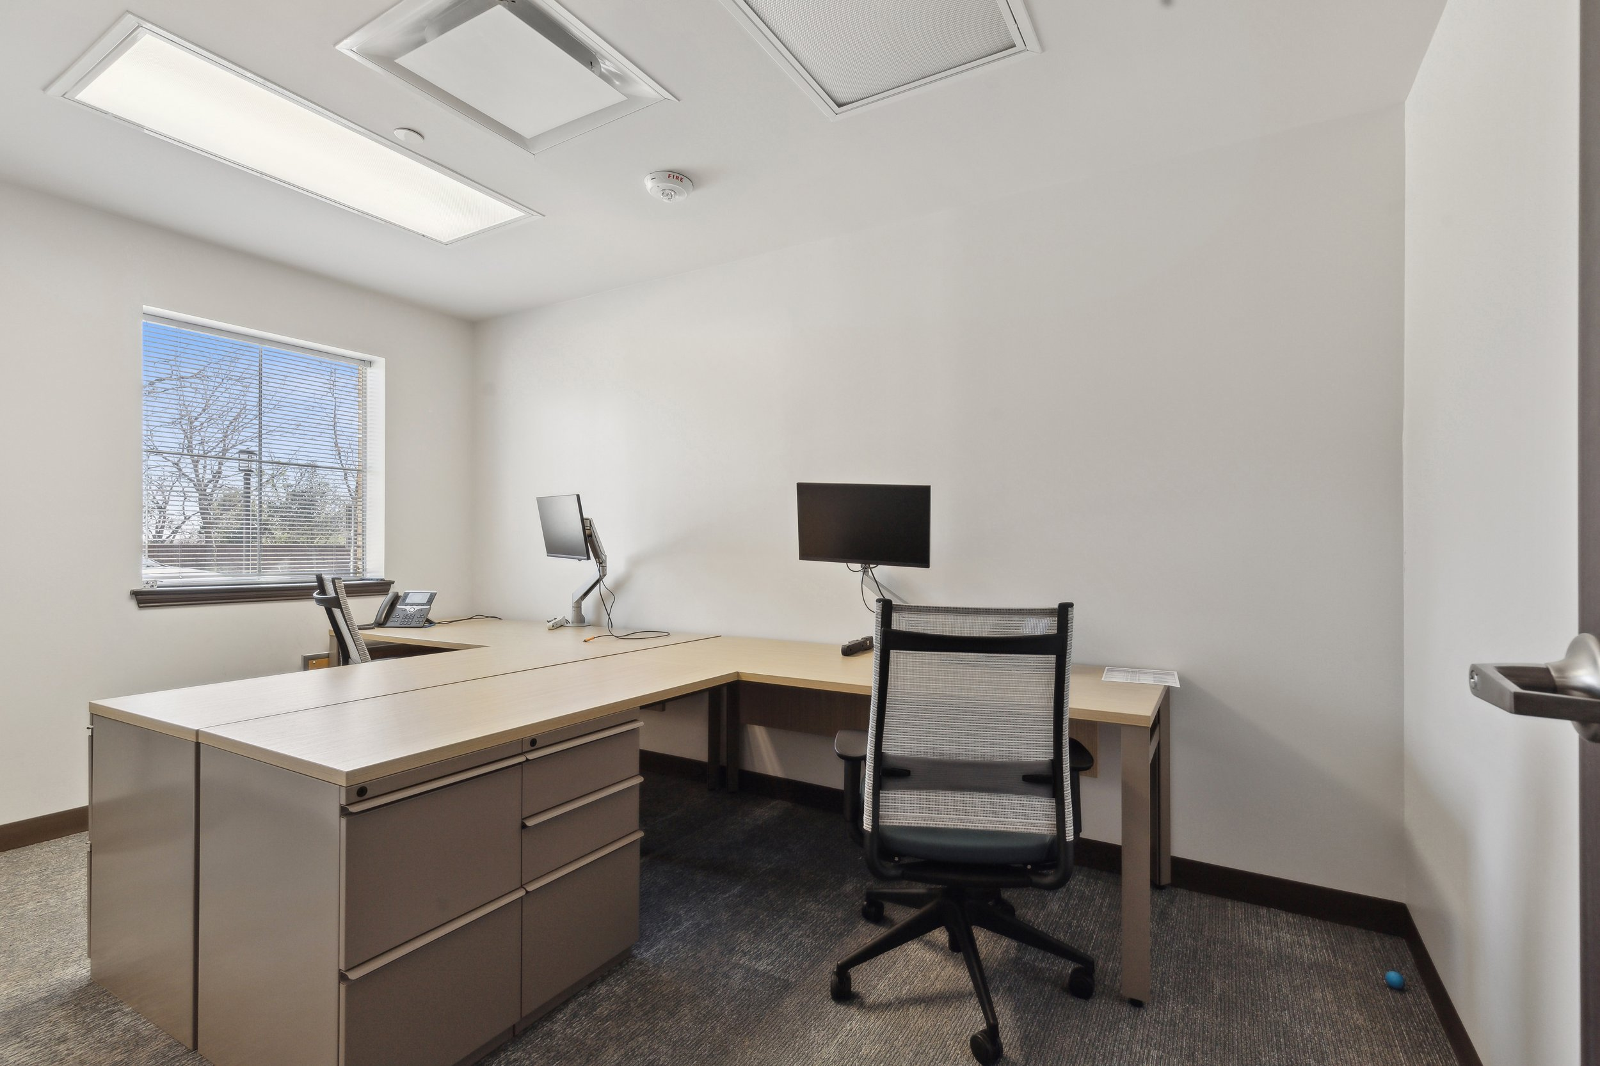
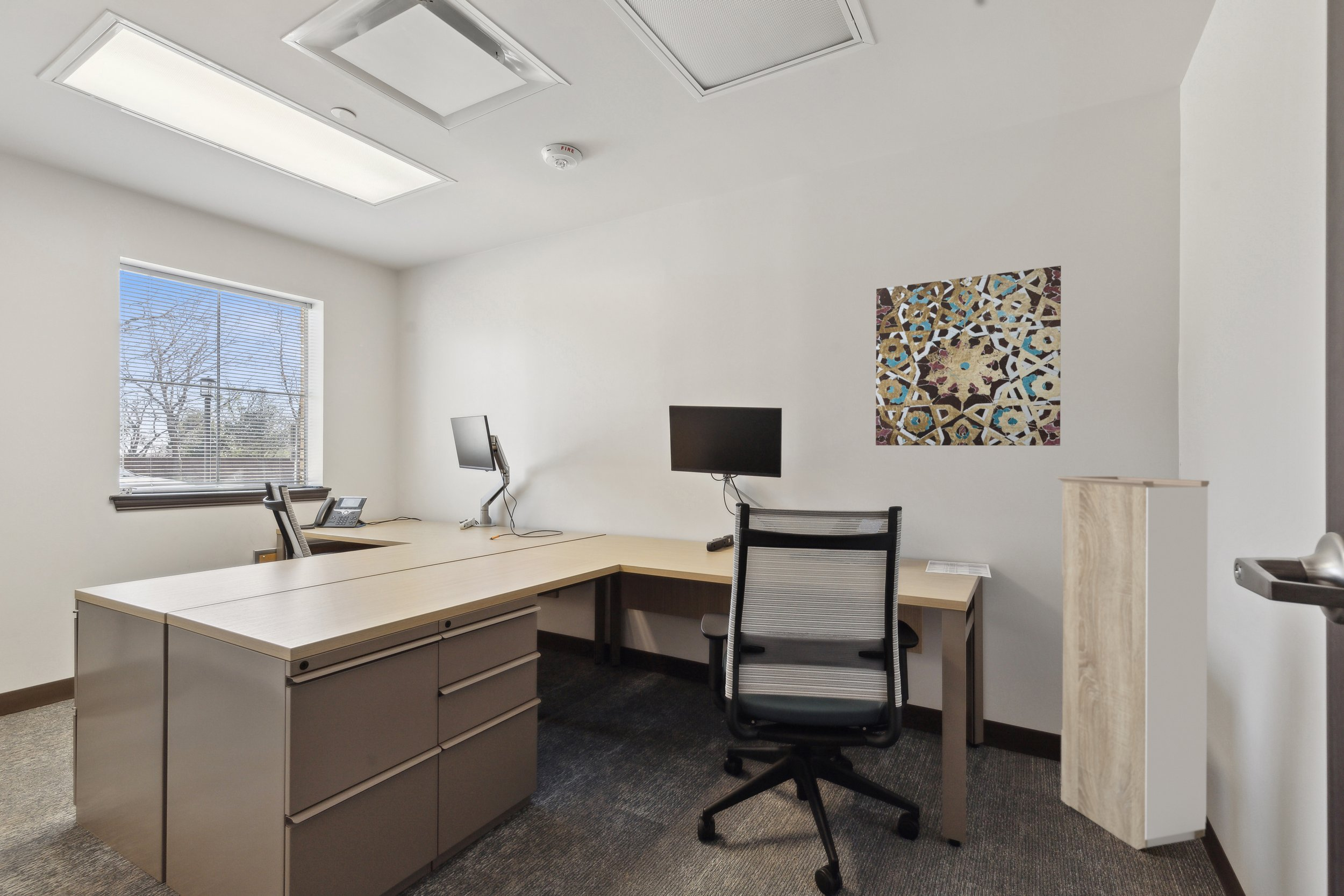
+ storage cabinet [1055,476,1210,850]
+ wall art [875,265,1062,446]
